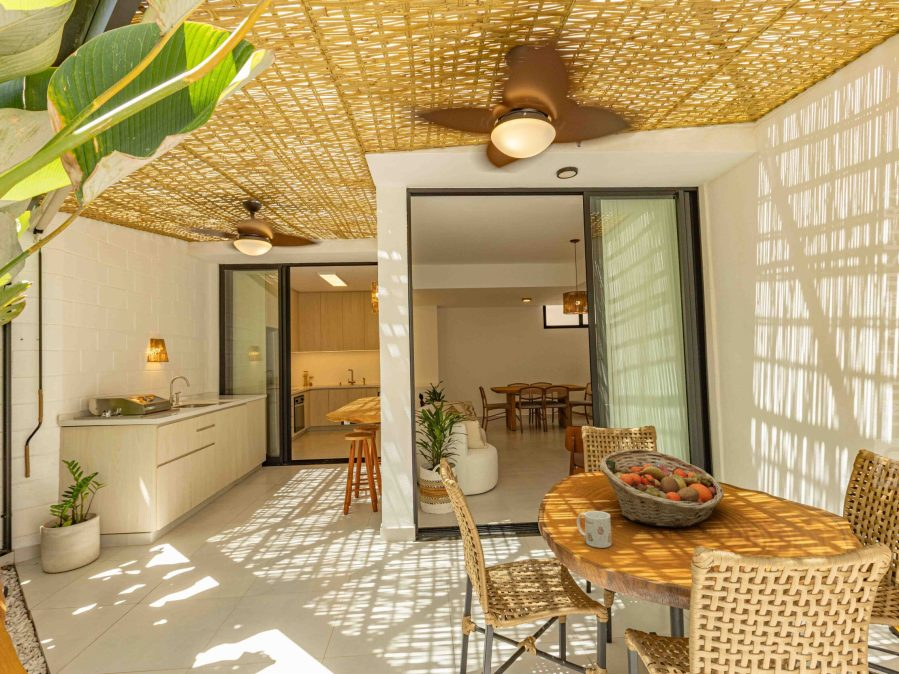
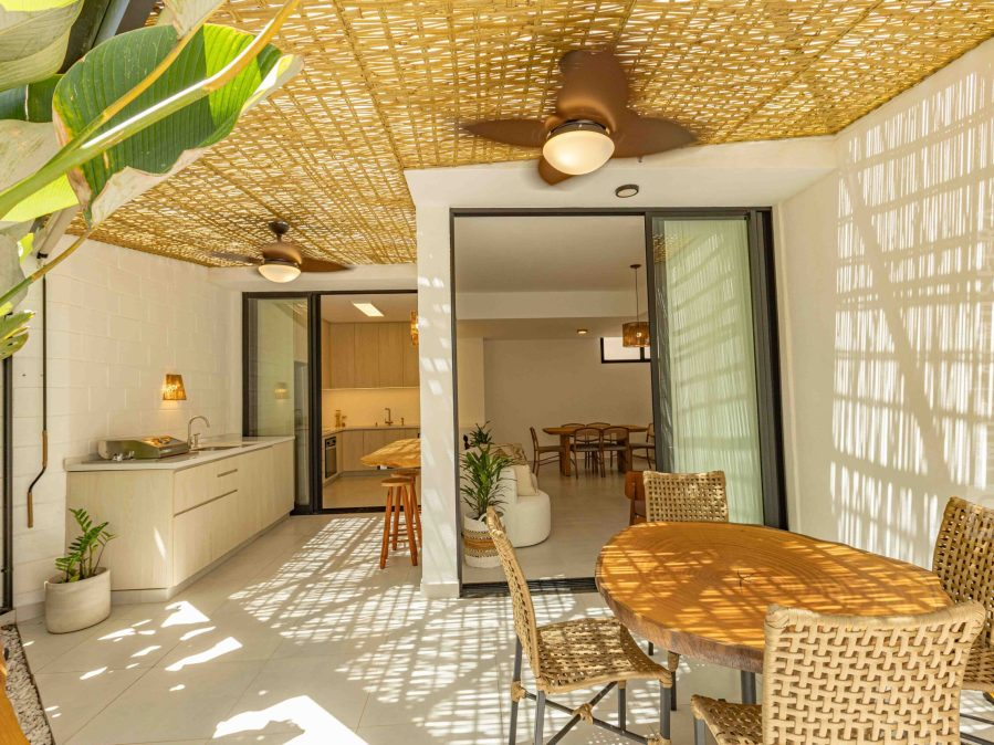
- fruit basket [599,448,725,529]
- mug [576,510,613,549]
